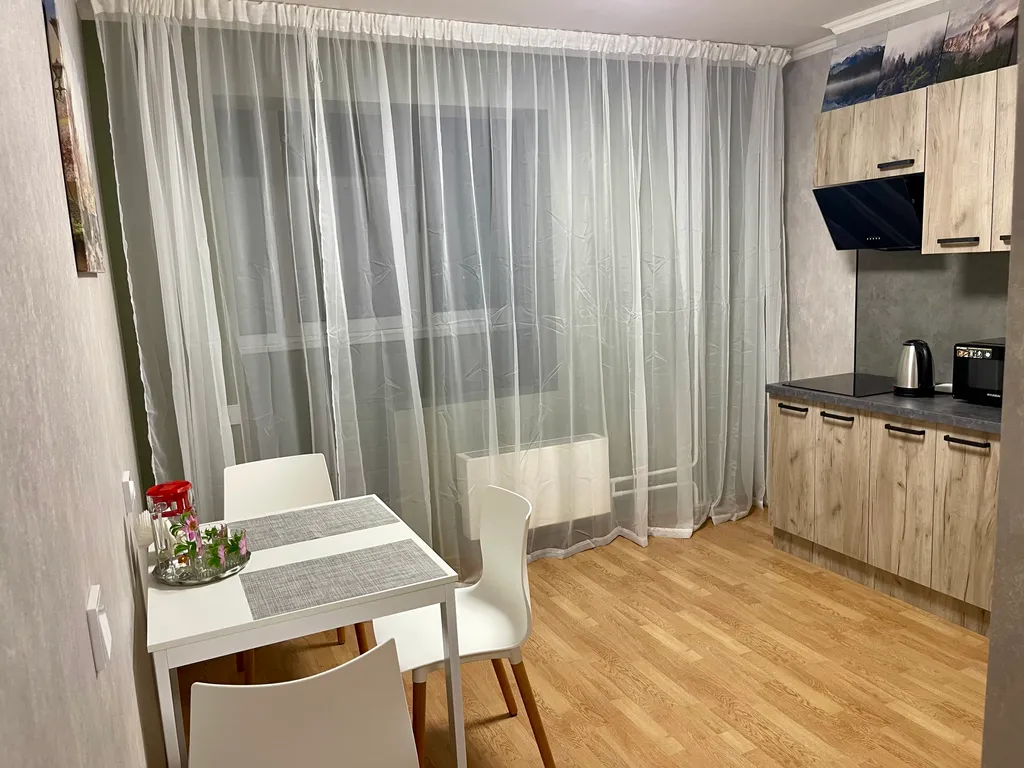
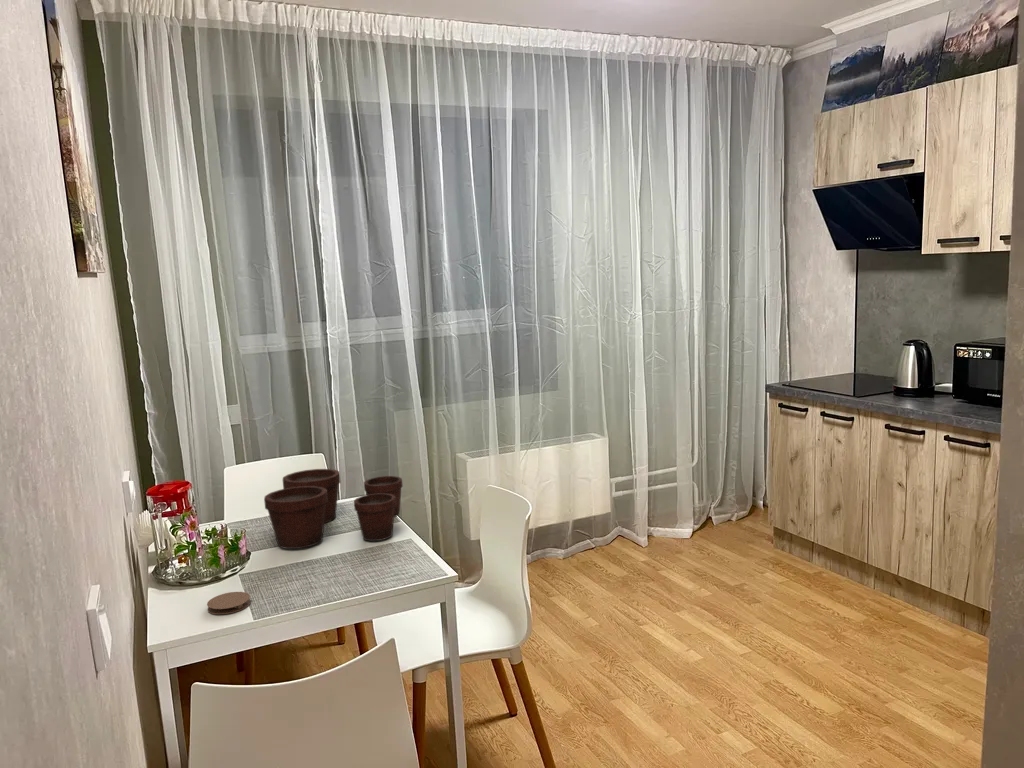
+ coaster [206,591,252,615]
+ flower pot [263,468,404,550]
